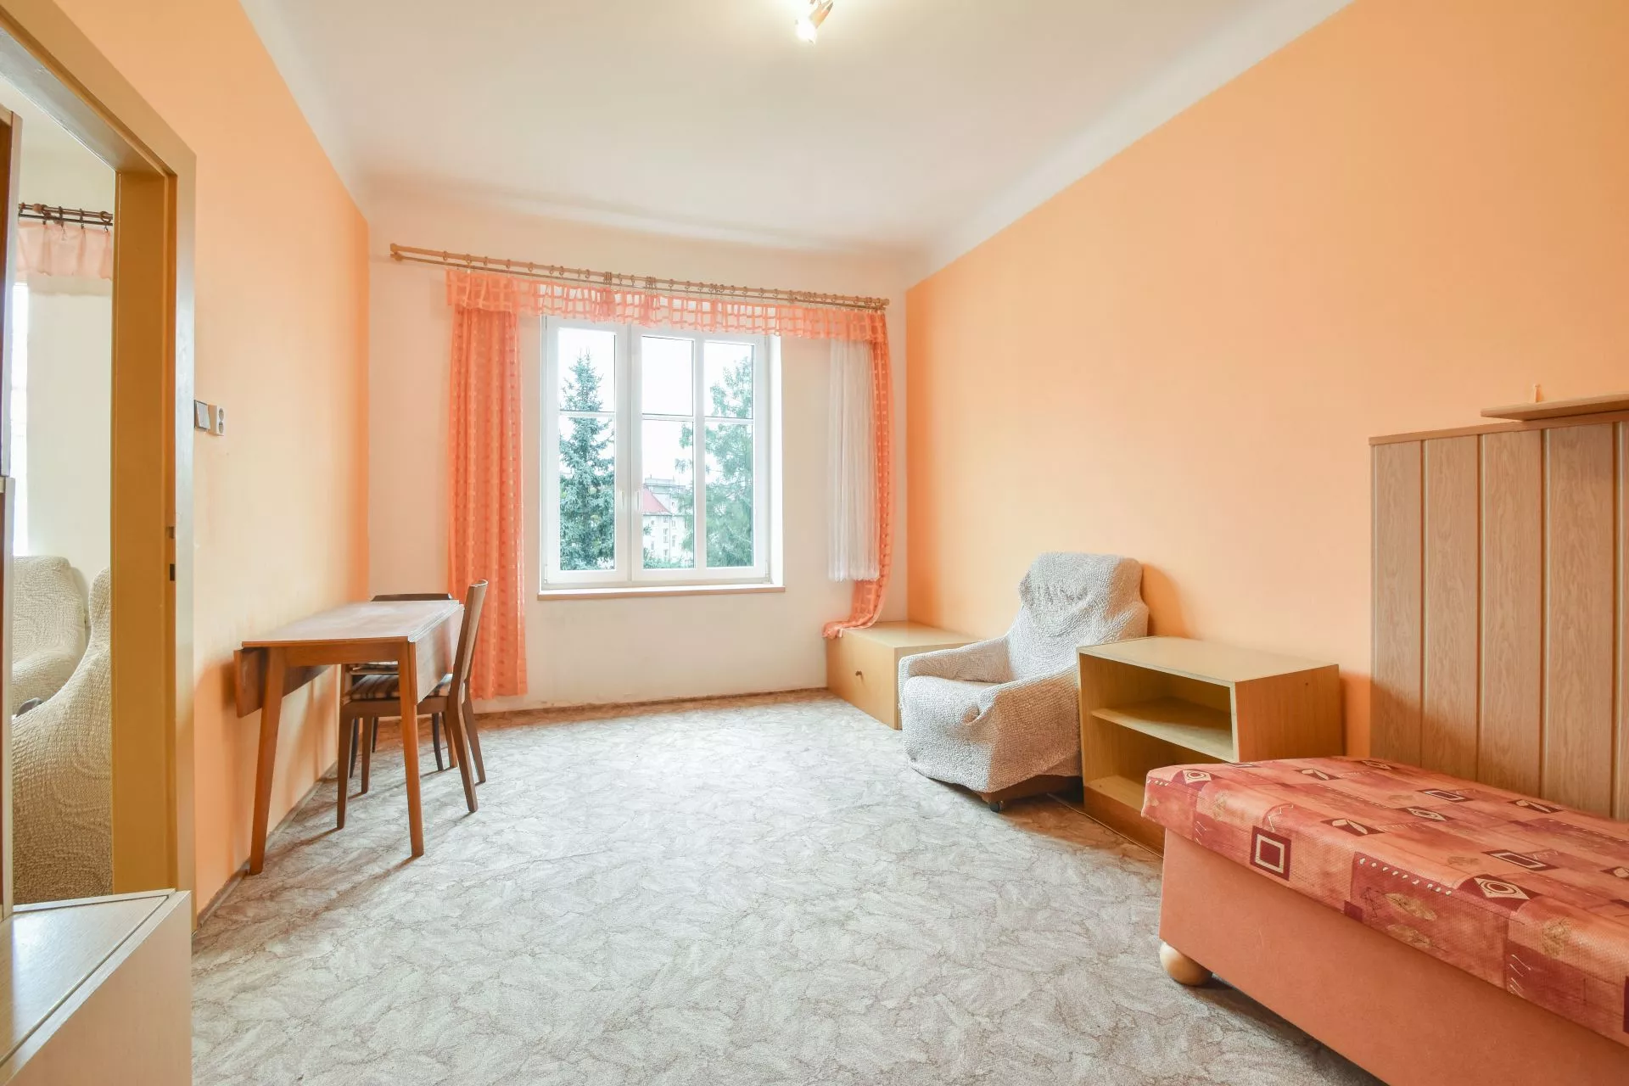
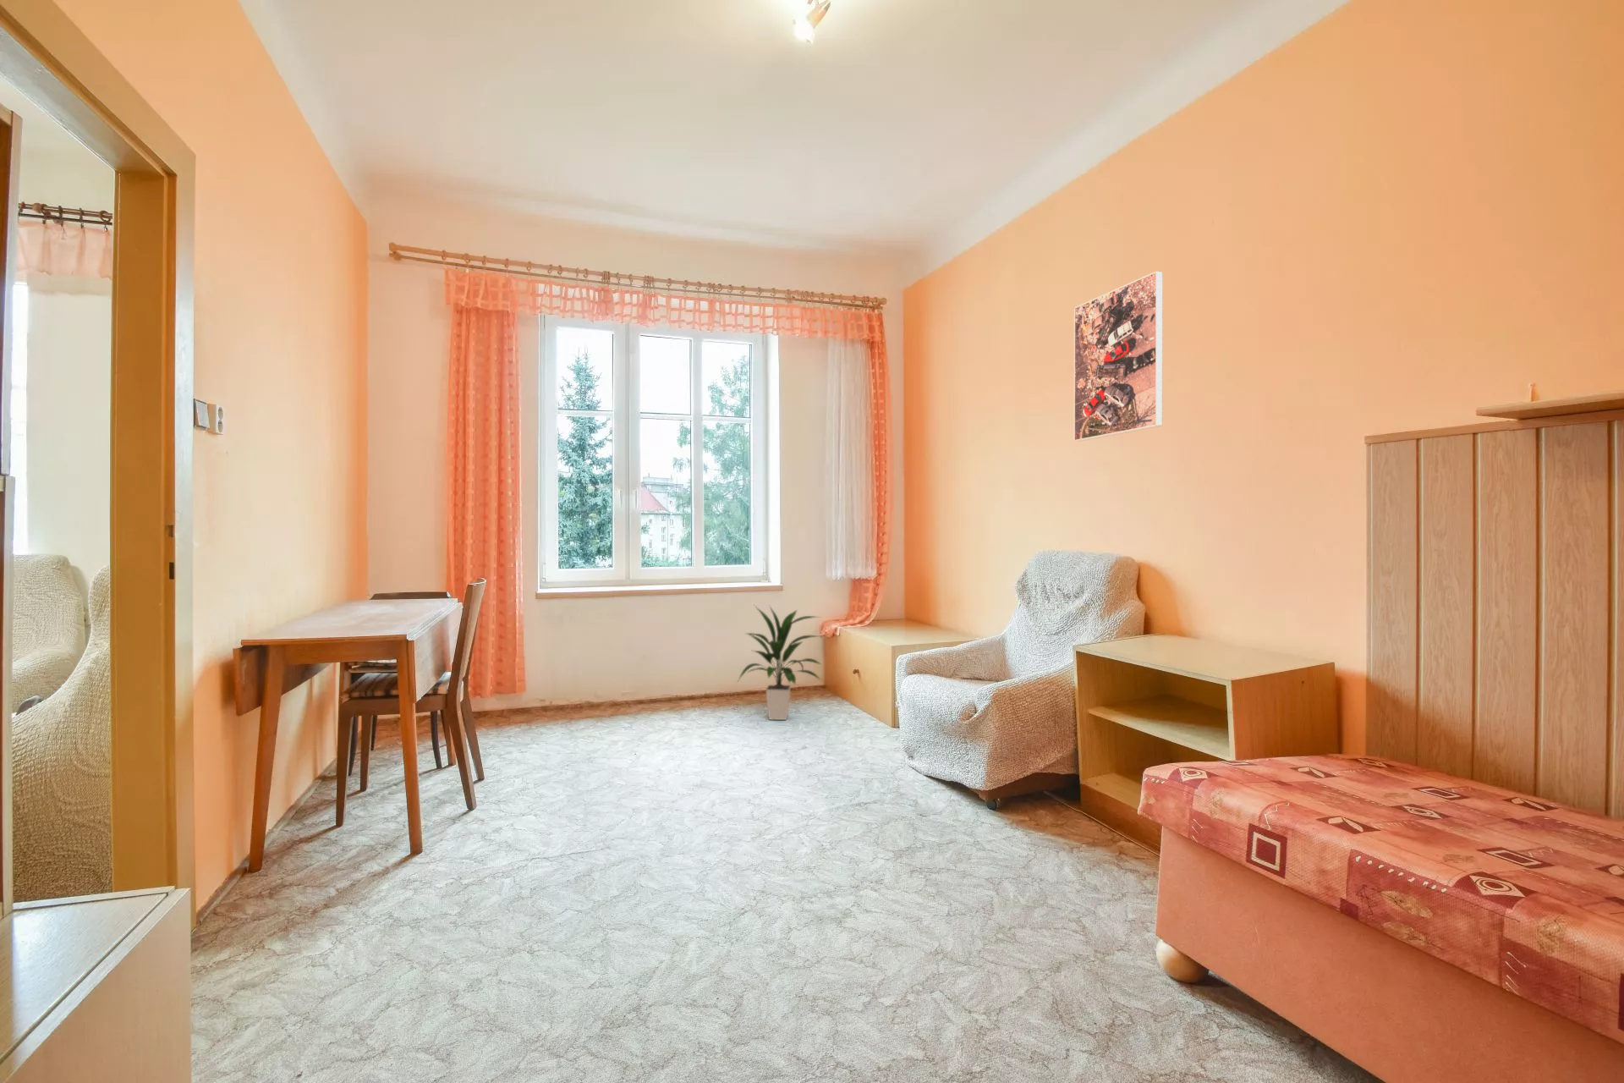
+ indoor plant [736,604,822,720]
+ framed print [1073,270,1164,442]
